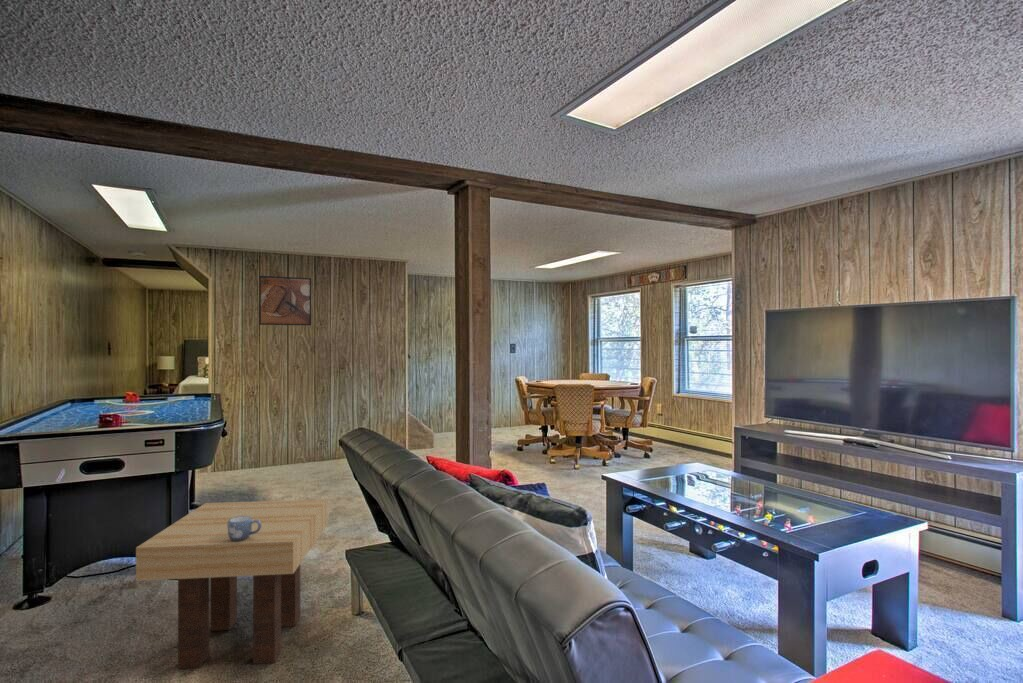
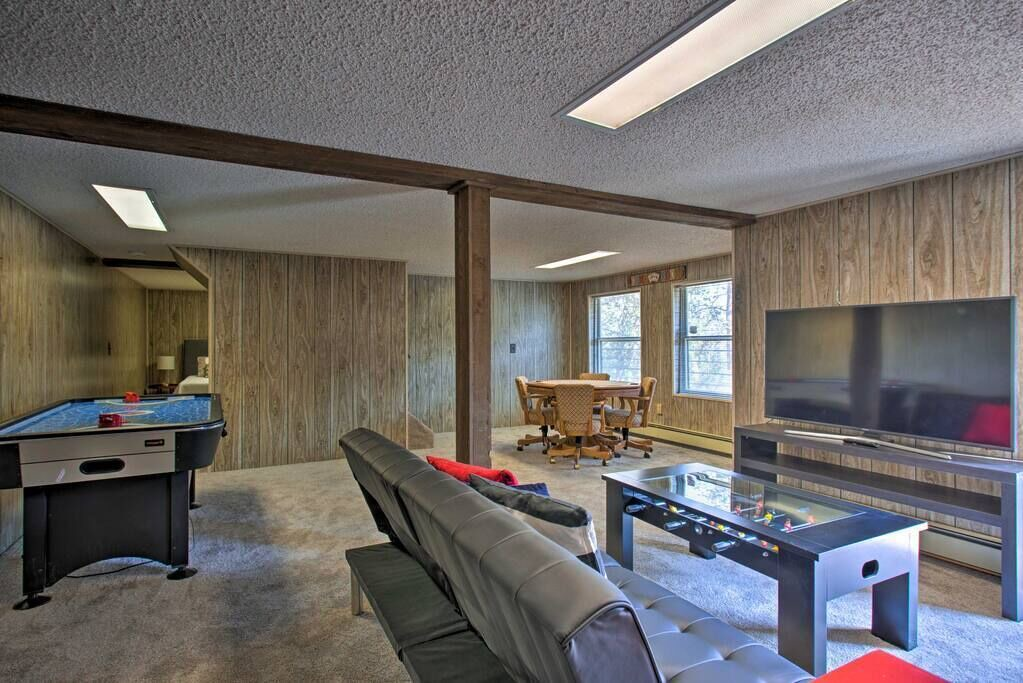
- side table [135,498,328,670]
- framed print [258,275,312,326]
- mug [227,516,261,541]
